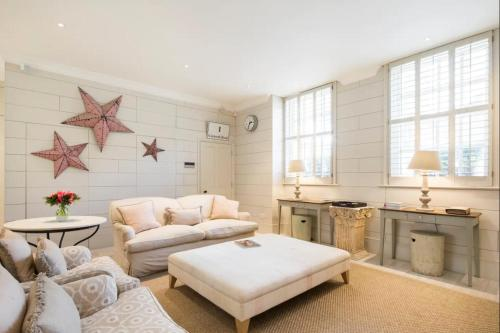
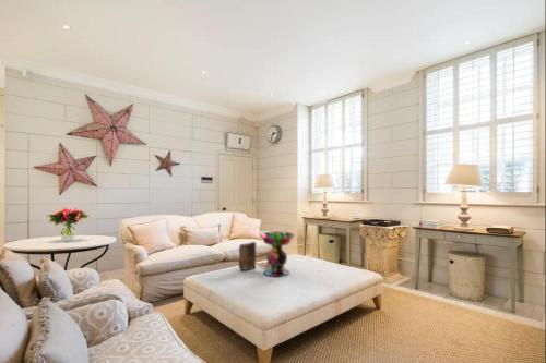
+ decorative bowl [258,230,296,278]
+ book [238,241,258,271]
